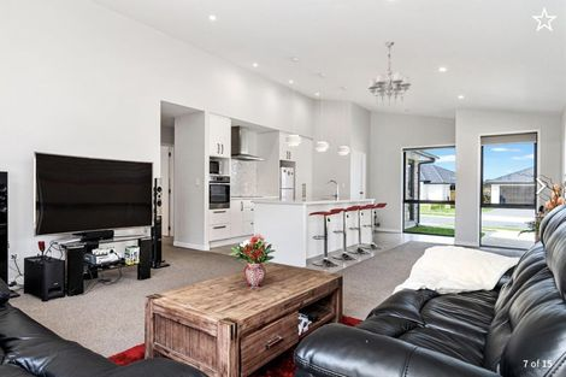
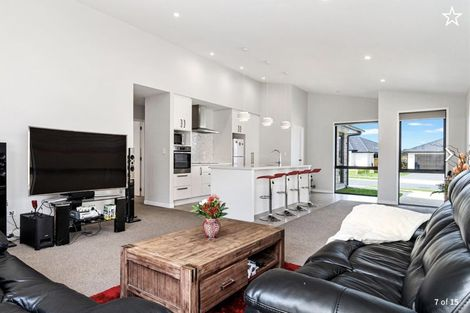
- chandelier [367,41,412,107]
